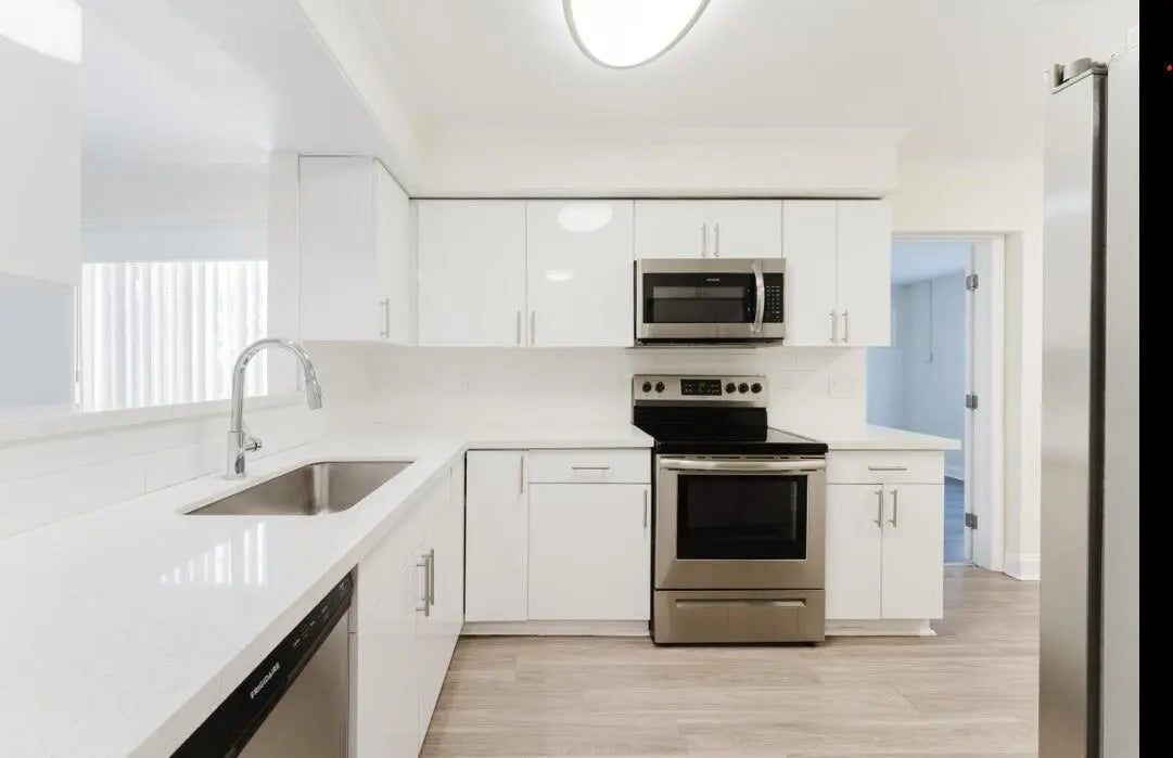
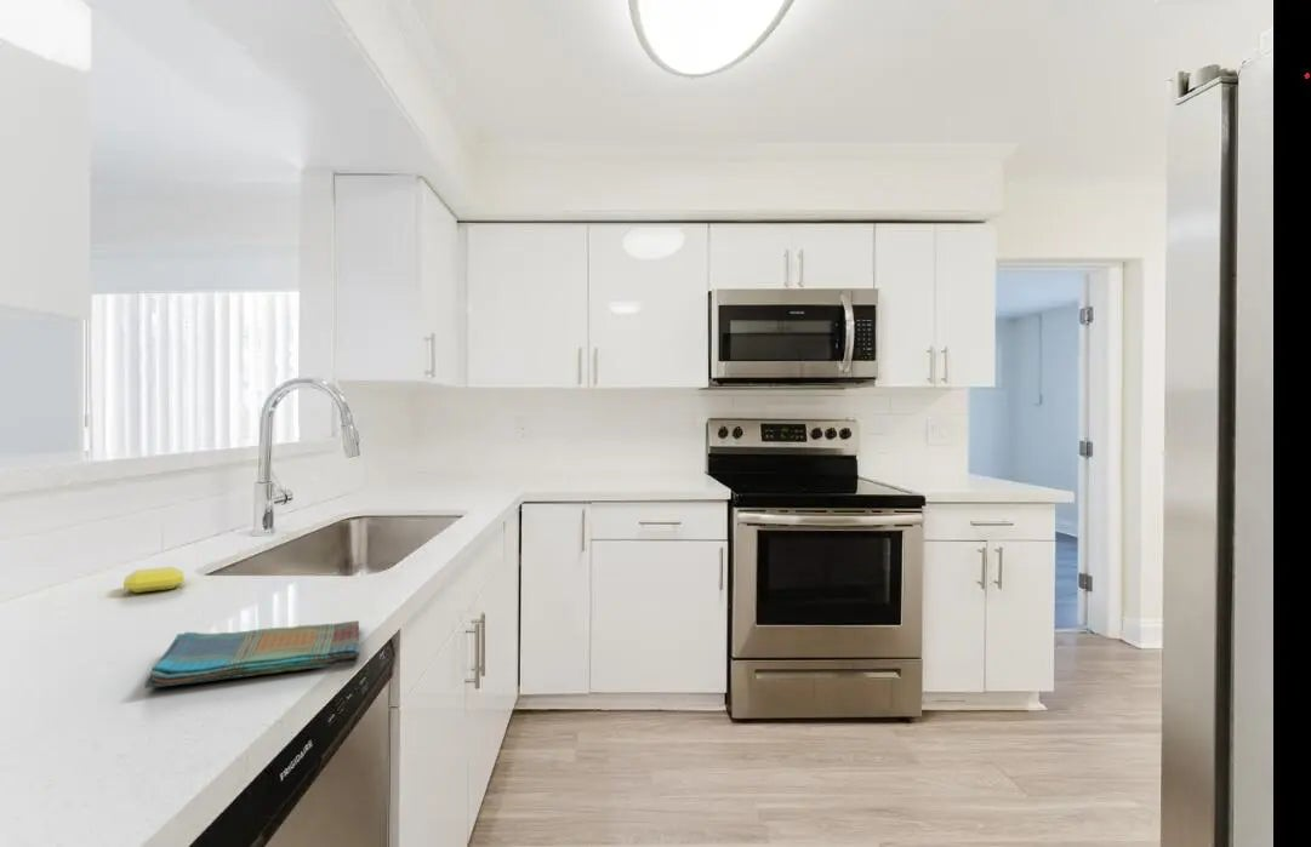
+ soap bar [122,566,186,594]
+ dish towel [143,619,360,689]
